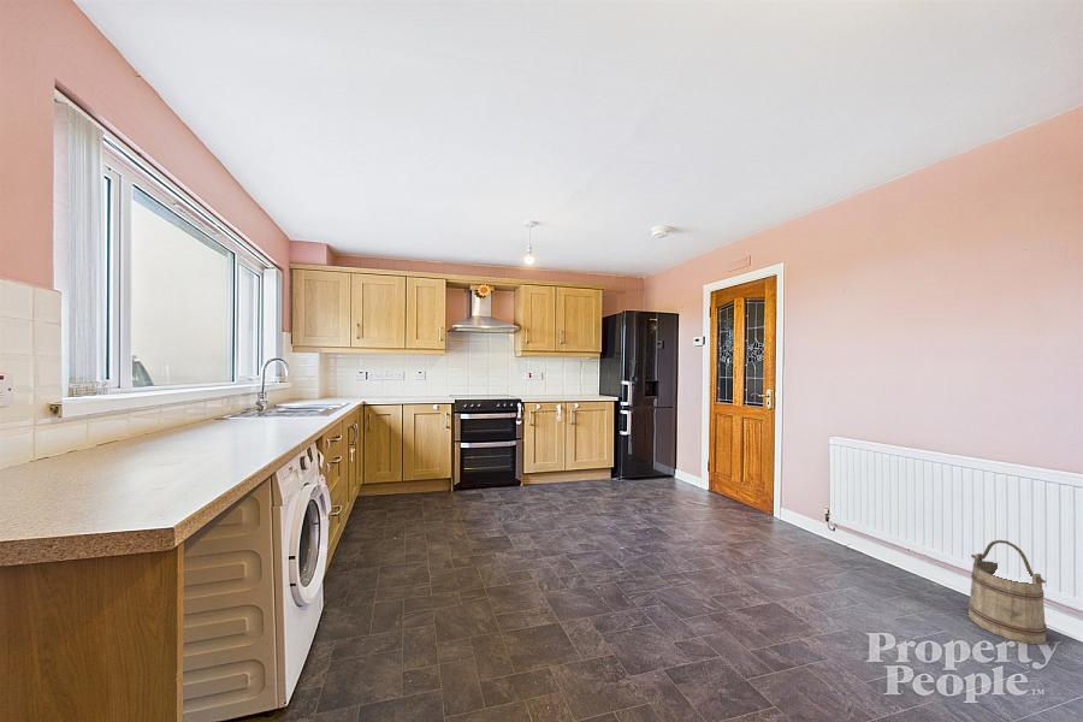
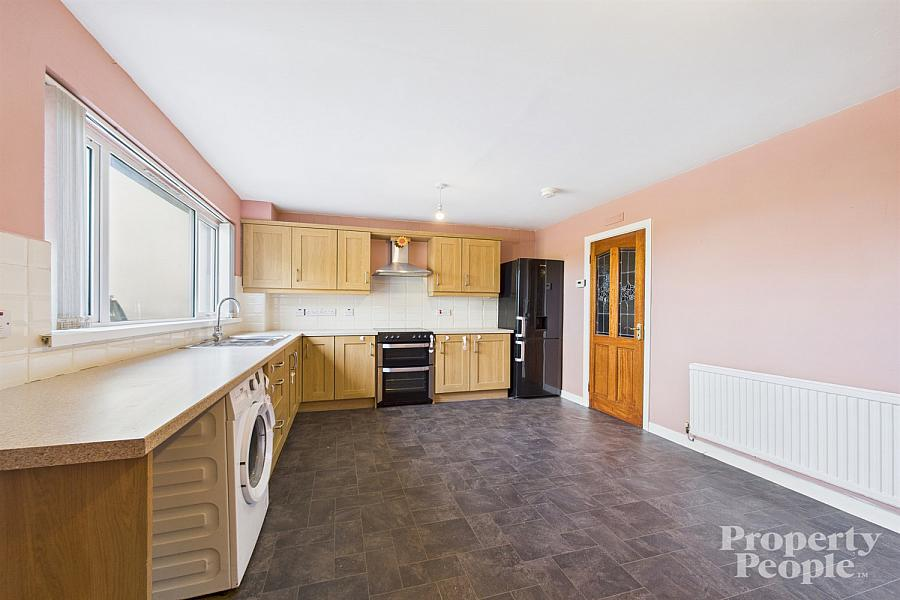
- bucket [967,539,1048,645]
